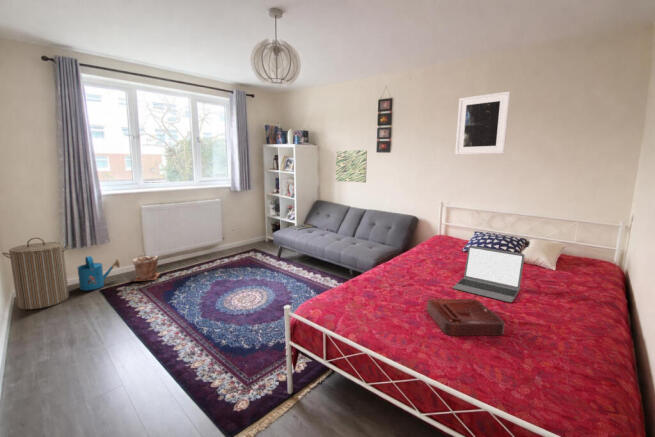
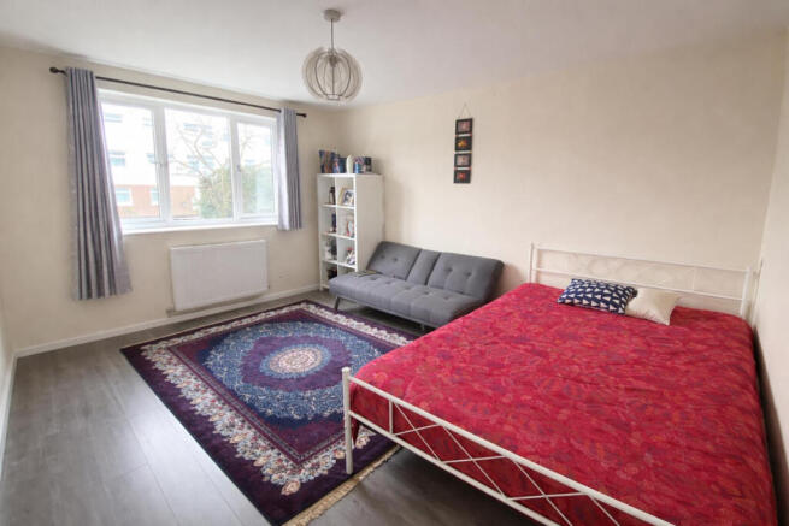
- laundry hamper [1,237,70,310]
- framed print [454,91,511,156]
- laptop [451,245,526,303]
- decorative tray [426,298,506,337]
- watering can [76,255,121,291]
- wall art [335,149,368,183]
- plant pot [131,255,161,282]
